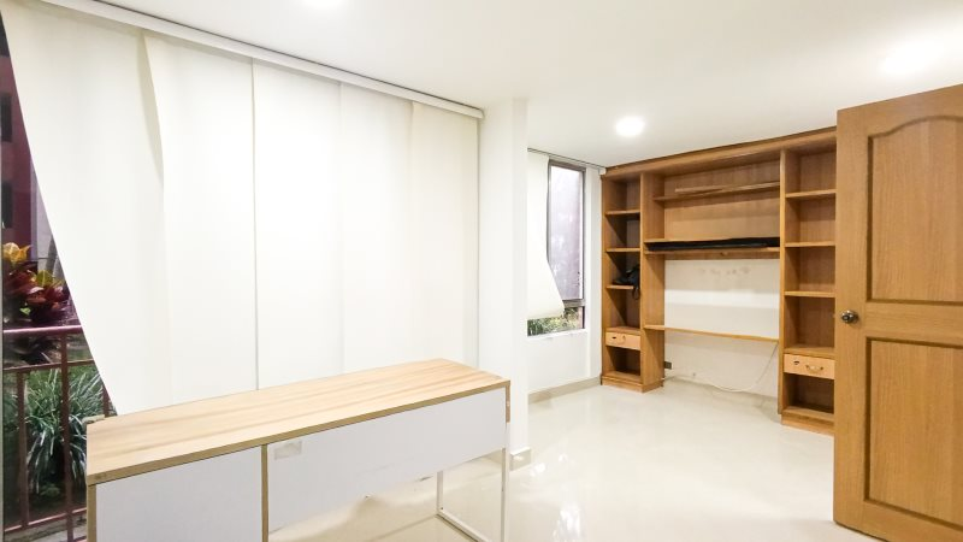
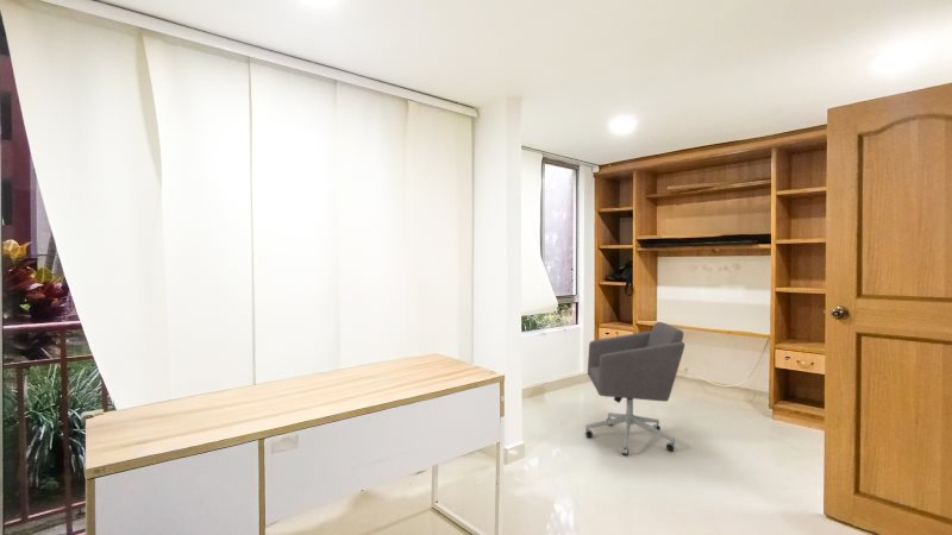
+ office chair [584,321,685,457]
